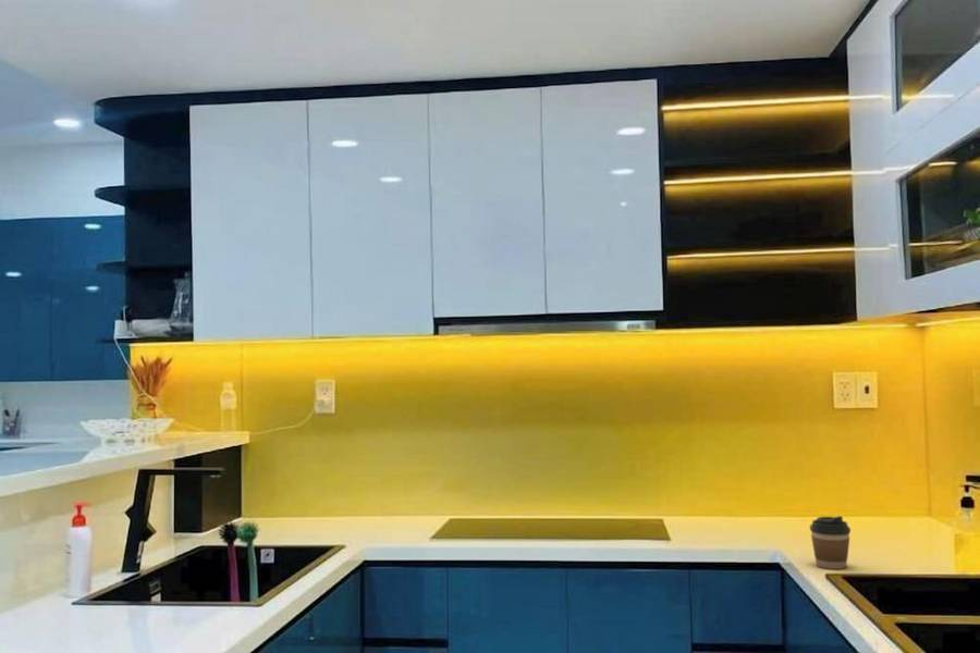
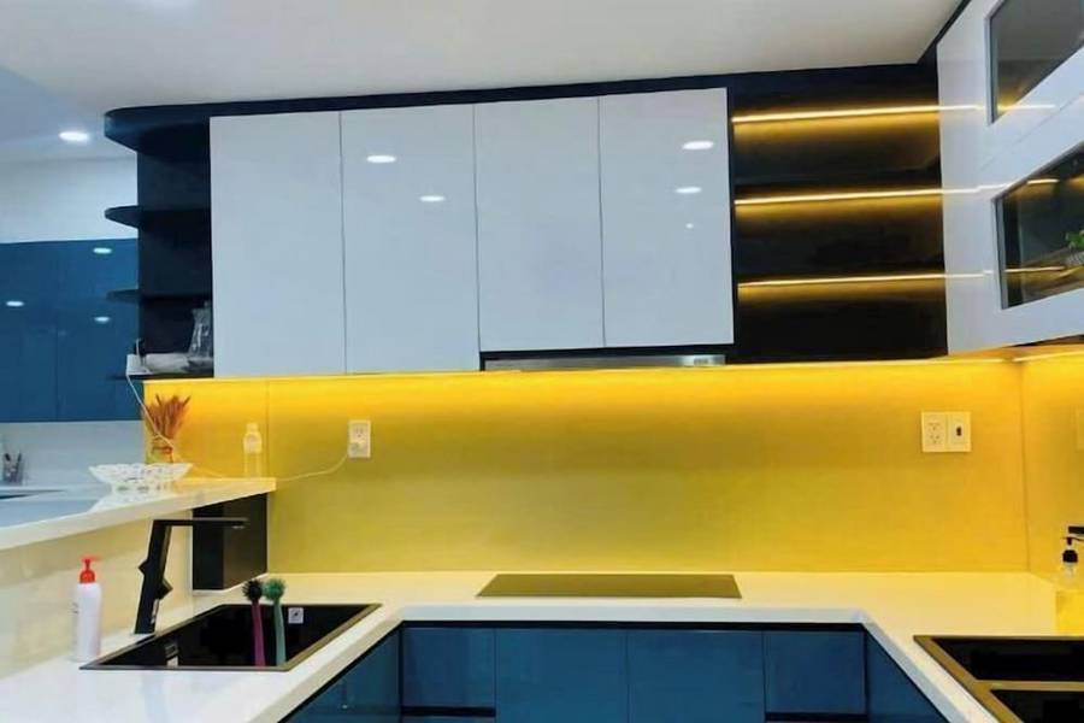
- coffee cup [809,515,852,570]
